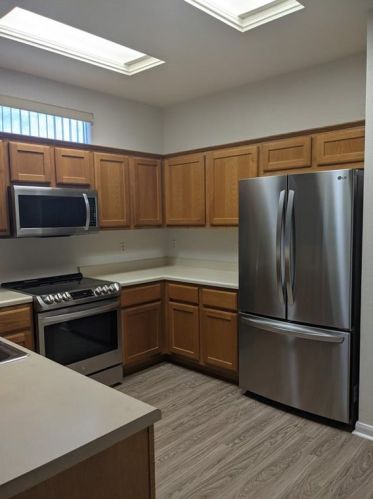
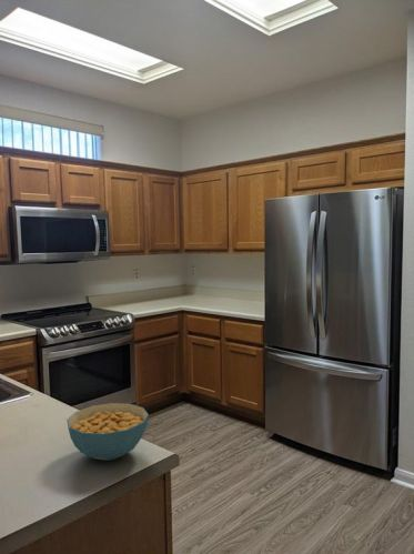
+ cereal bowl [65,402,150,462]
